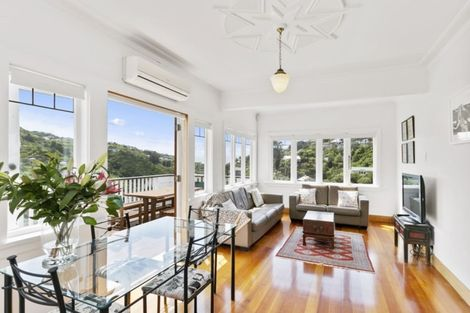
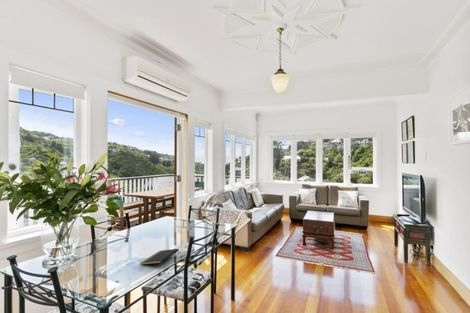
+ notepad [140,248,180,266]
